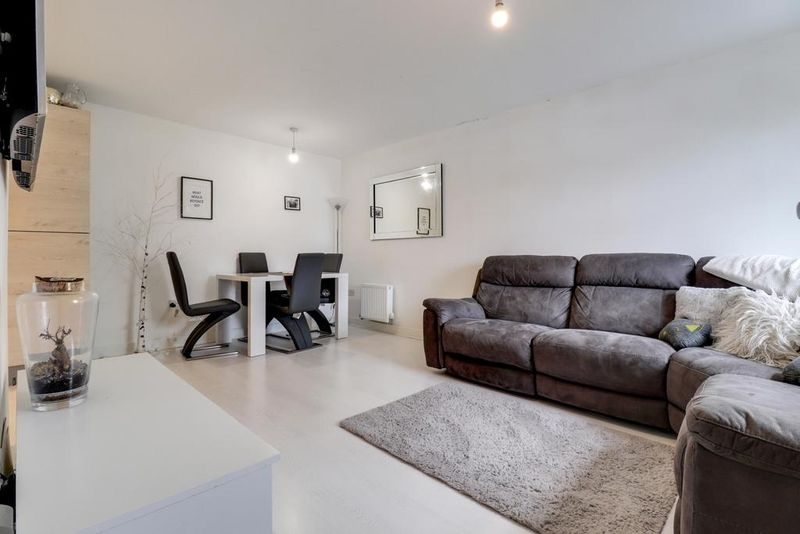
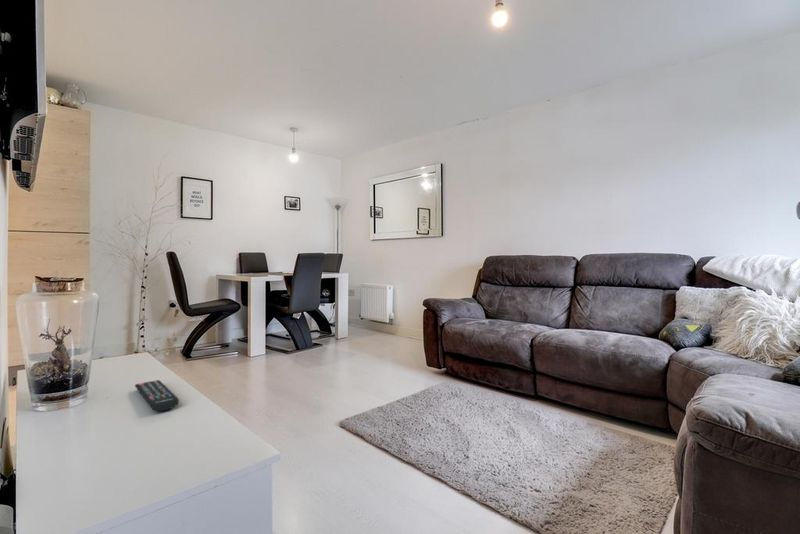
+ remote control [134,379,180,412]
